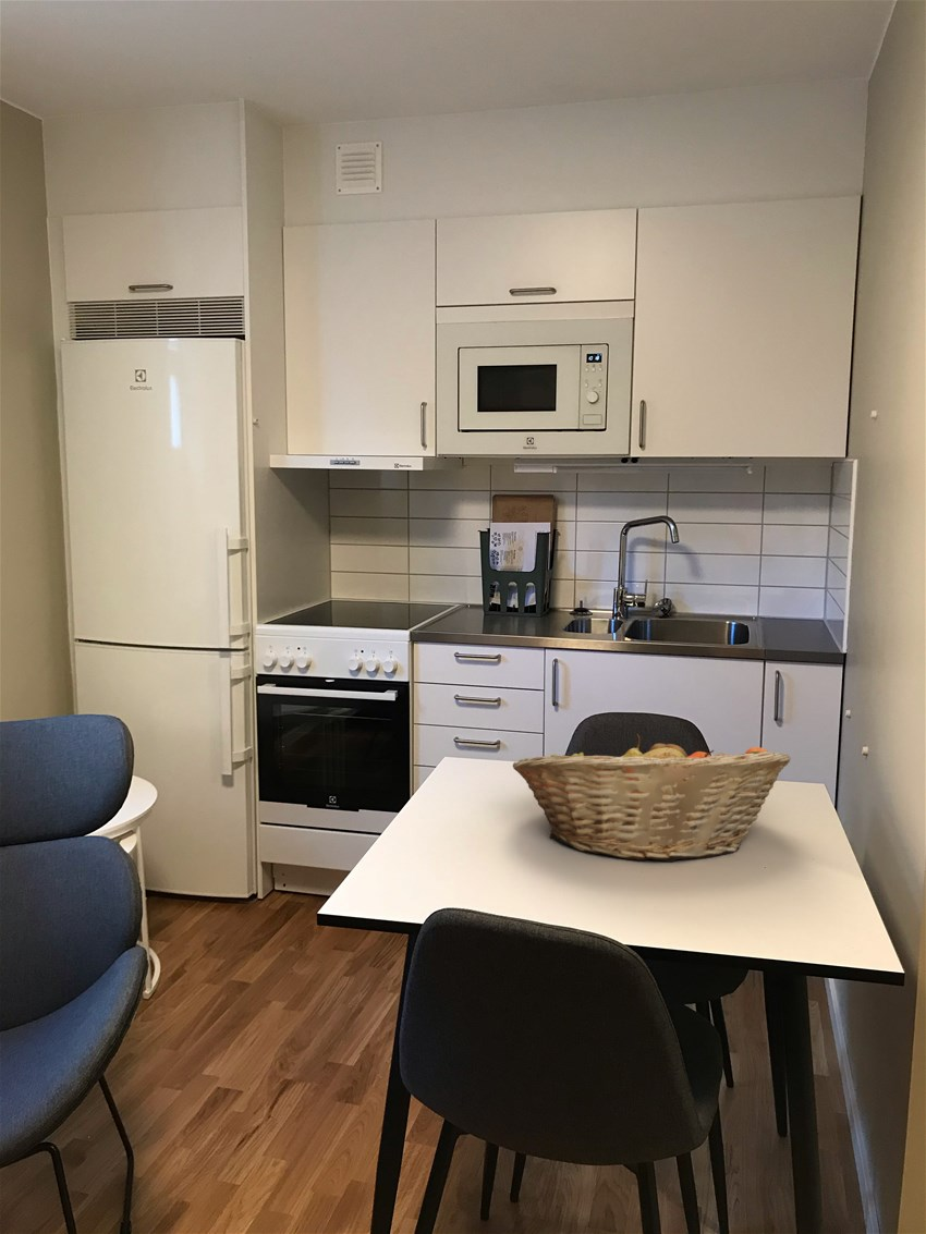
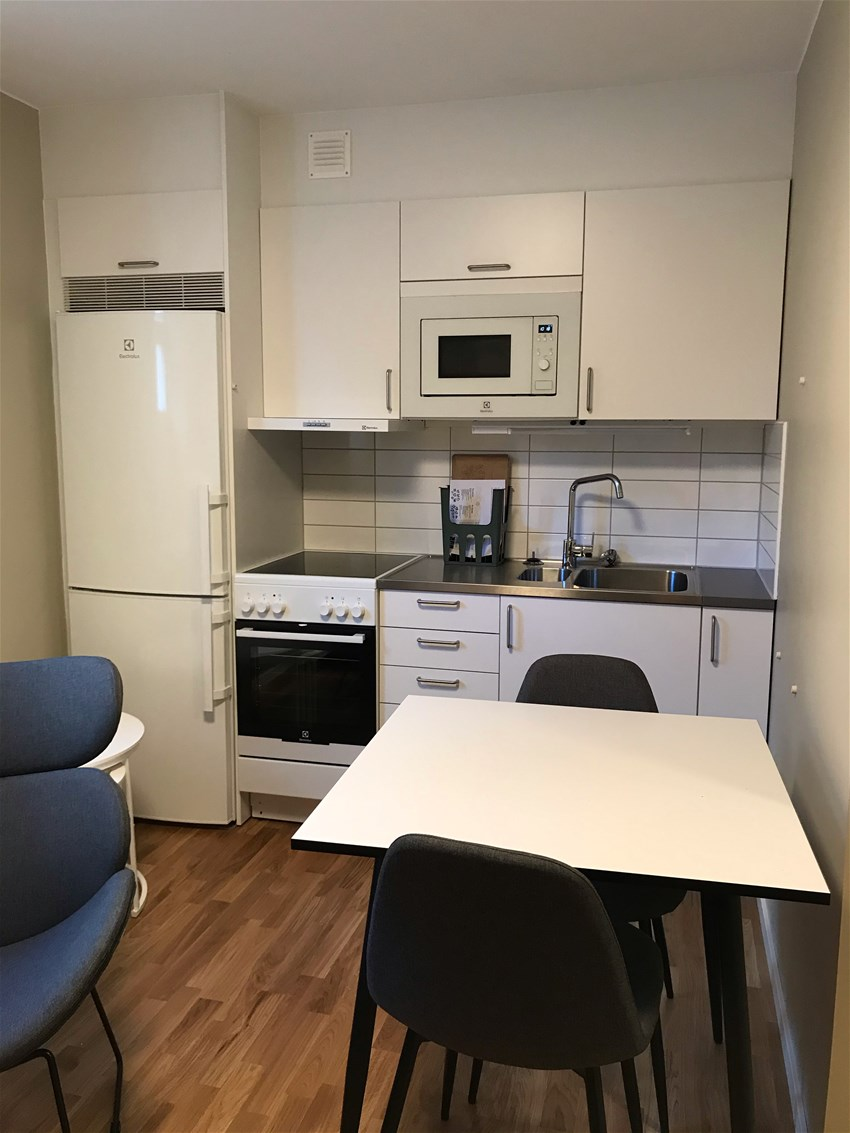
- fruit basket [512,733,792,863]
